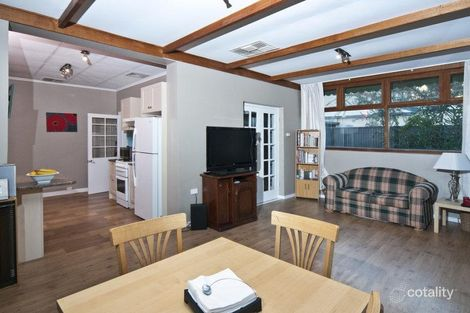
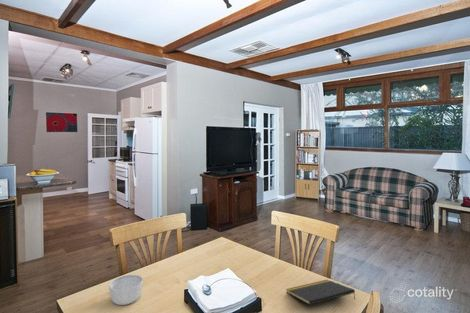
+ notepad [285,279,356,306]
+ ramekin [108,274,144,306]
